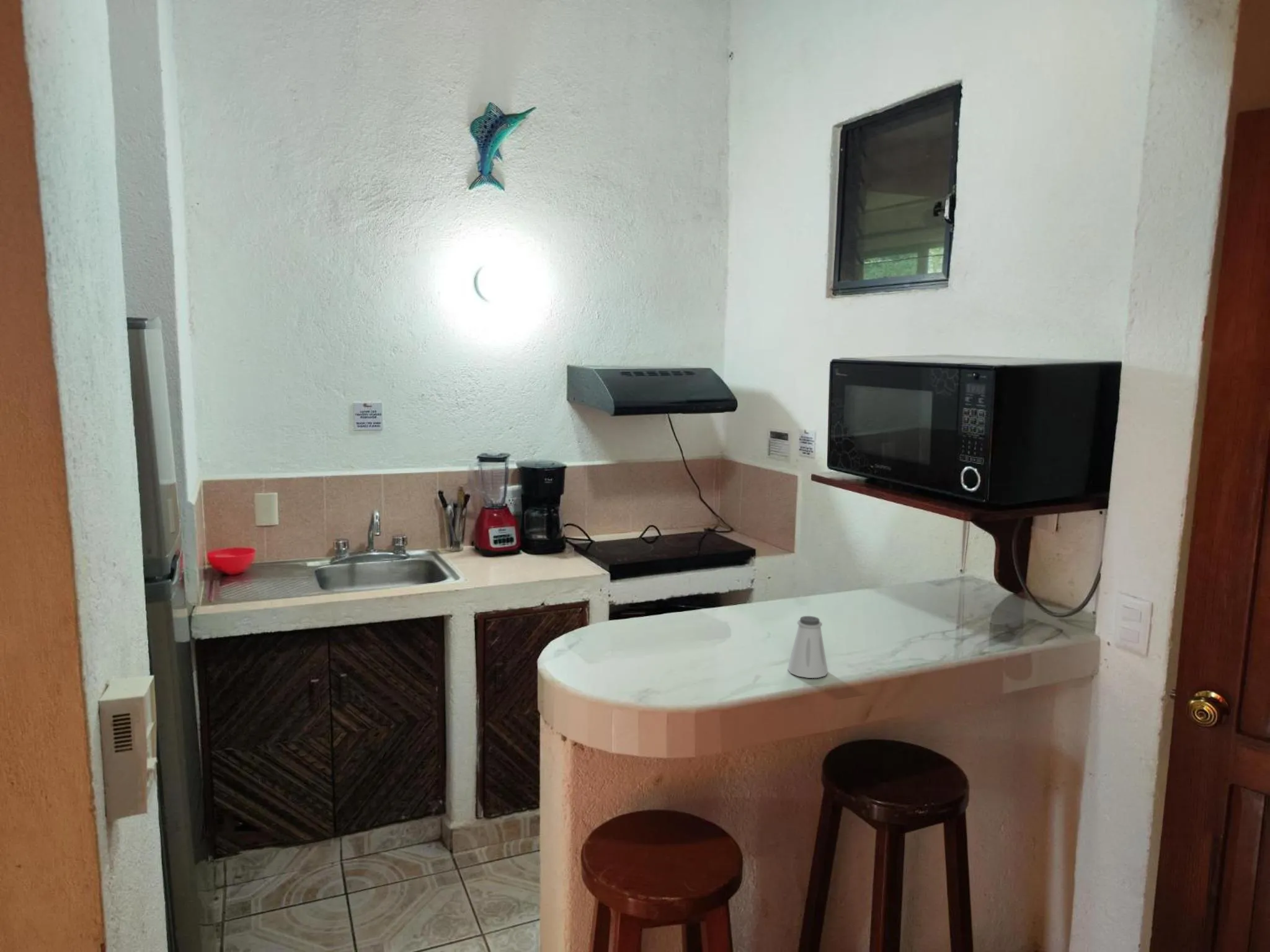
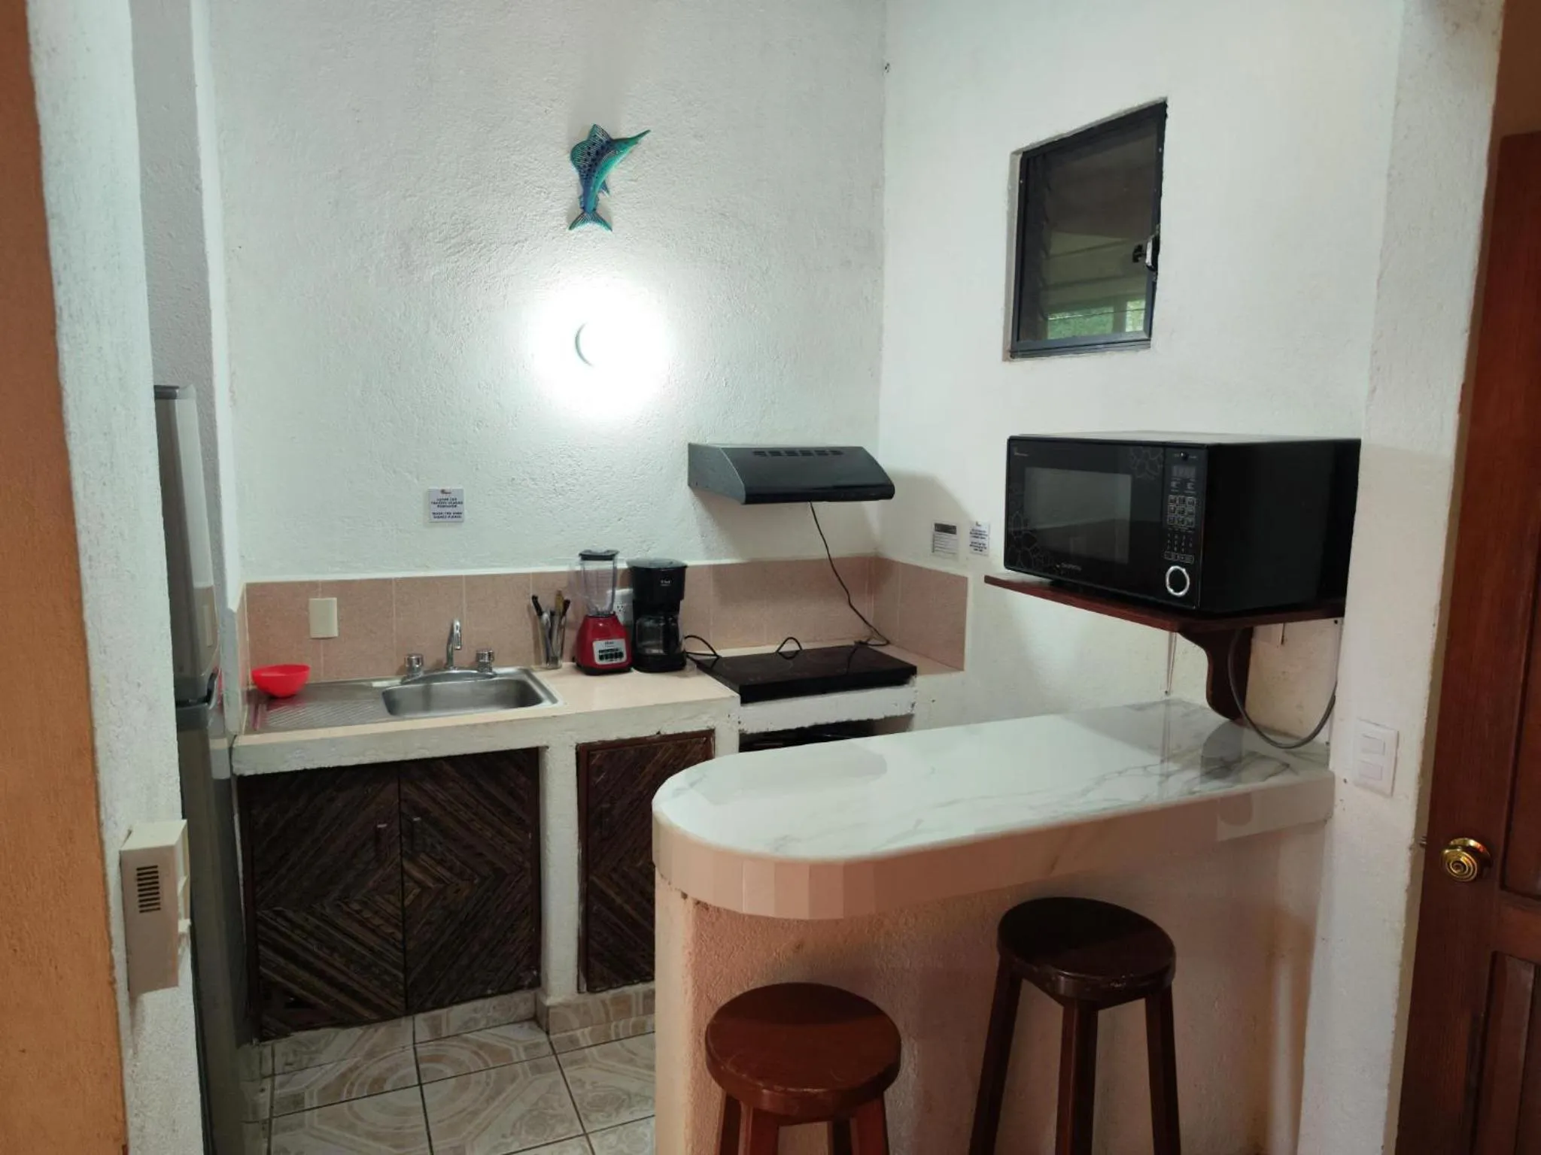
- saltshaker [787,615,828,679]
